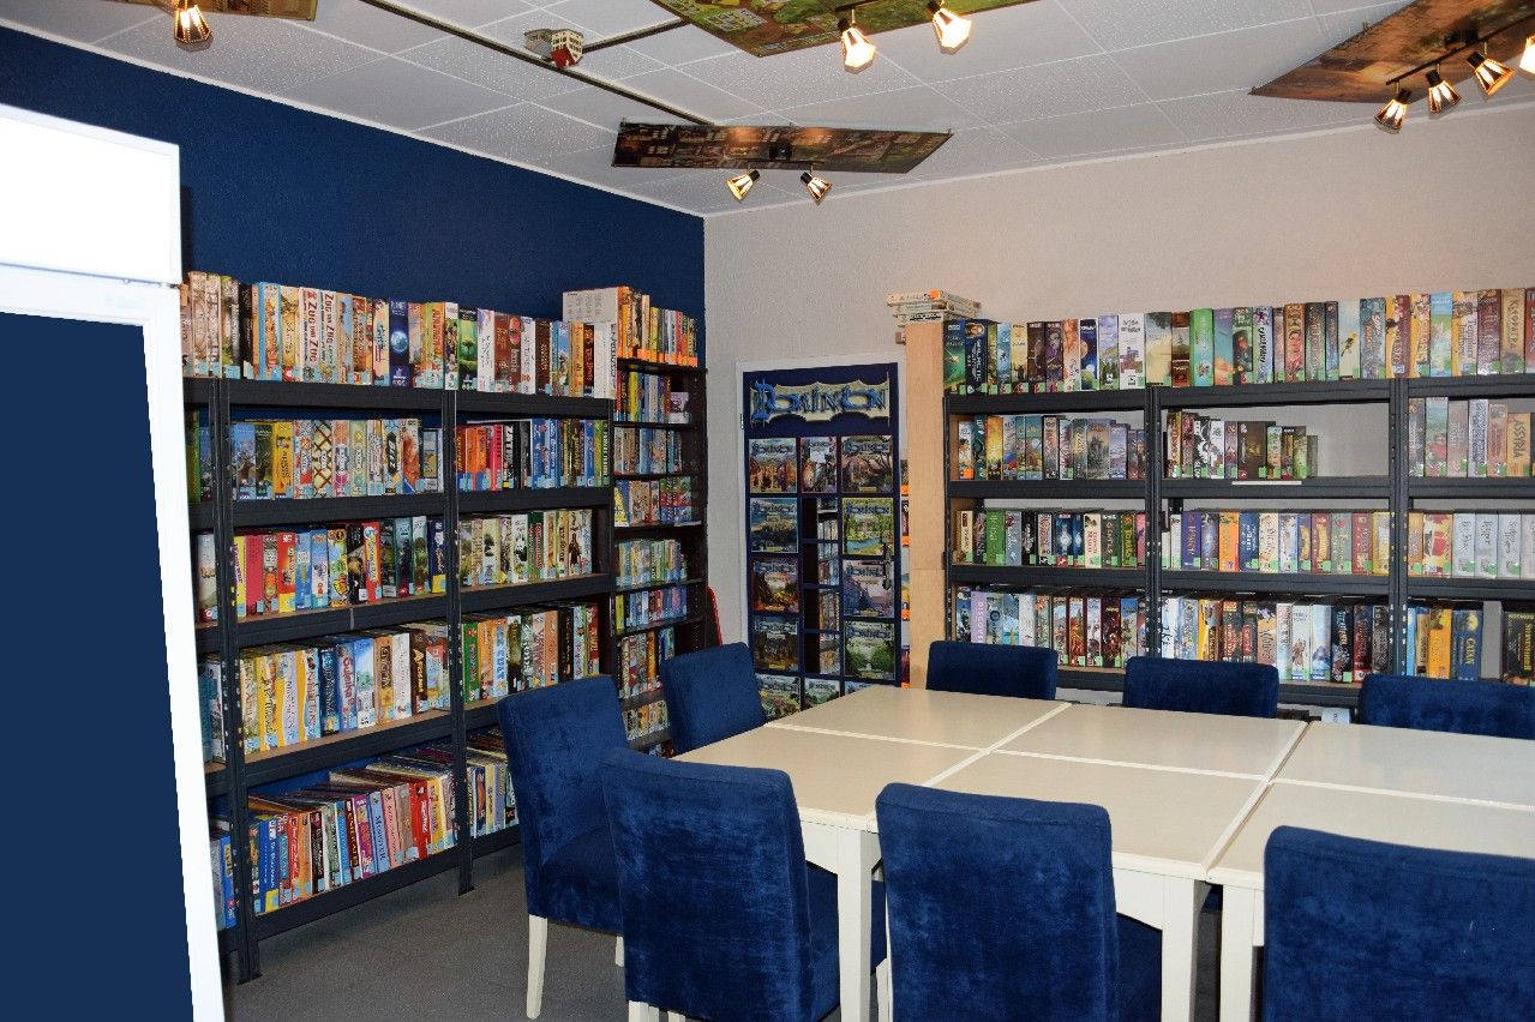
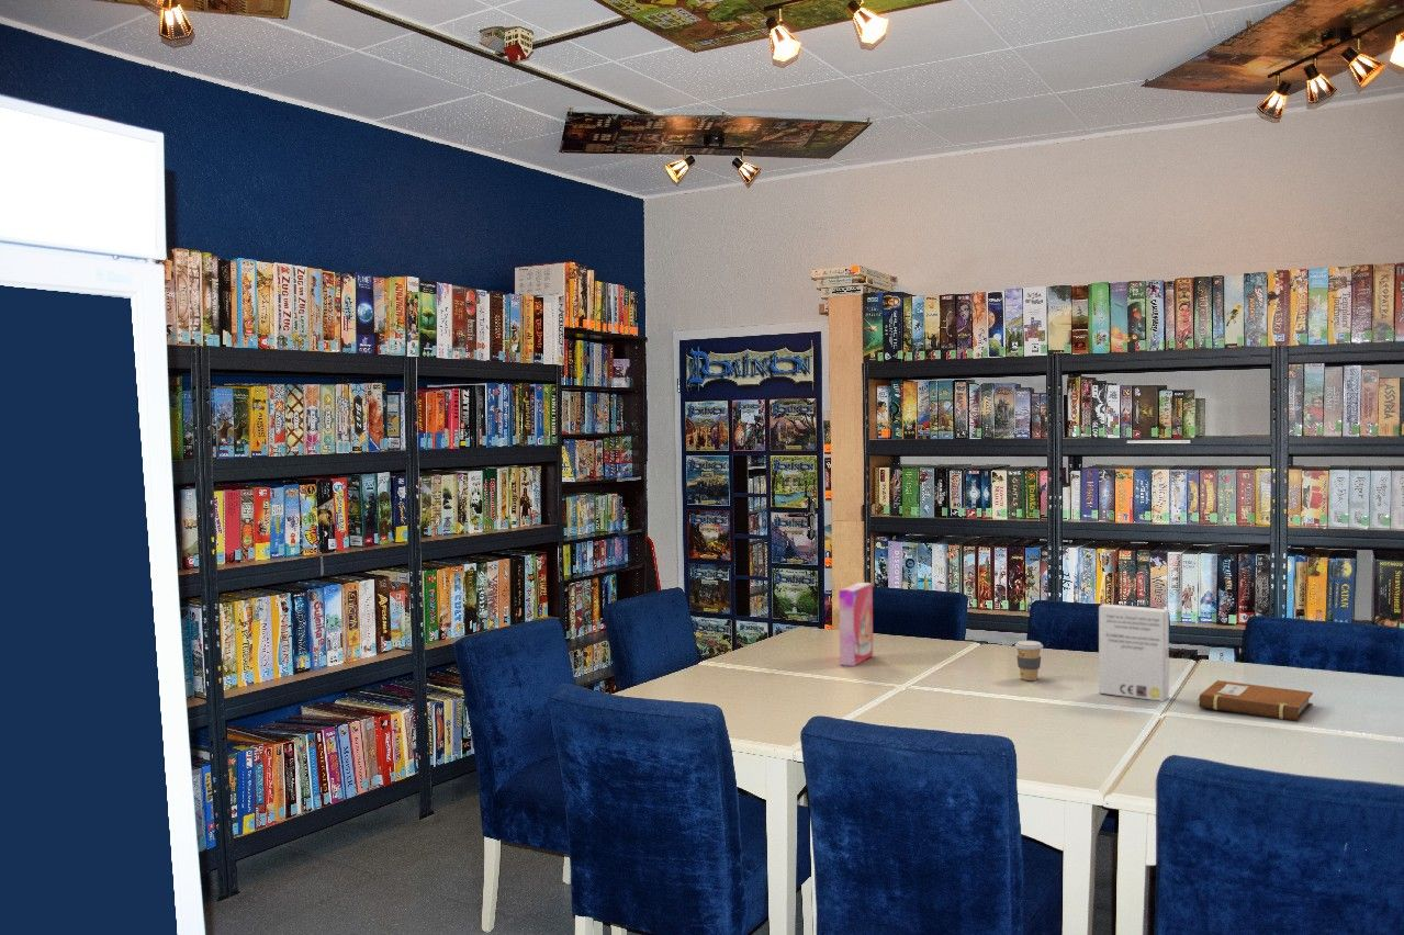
+ coffee cup [1014,640,1044,681]
+ cereal box [838,582,874,667]
+ notebook [1195,679,1314,722]
+ board game [1098,602,1170,702]
